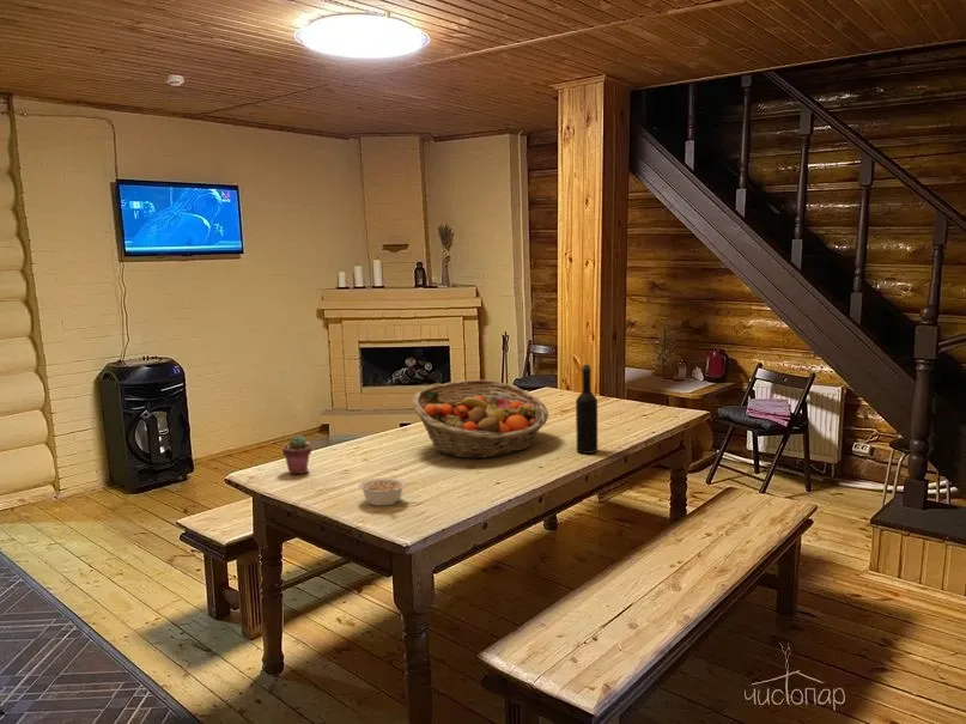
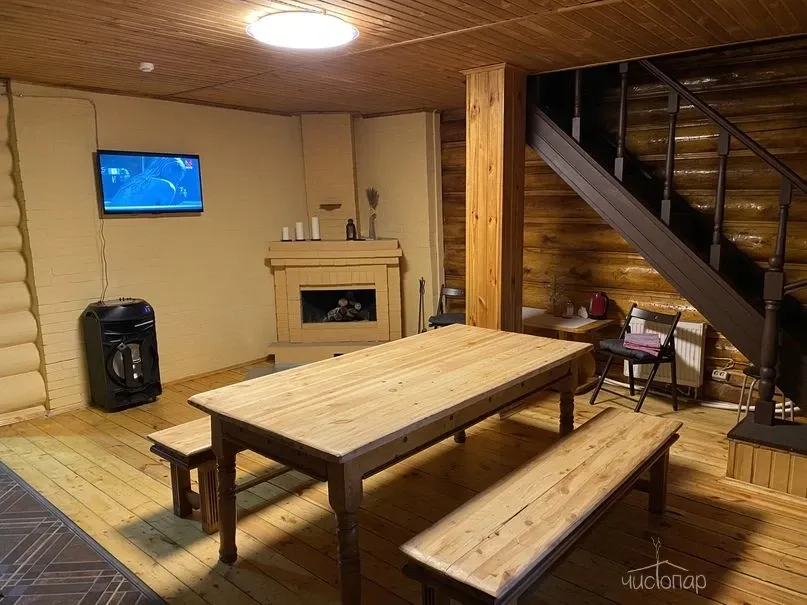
- wine bottle [575,364,599,455]
- potted succulent [281,434,312,475]
- legume [358,476,407,507]
- fruit basket [411,378,549,460]
